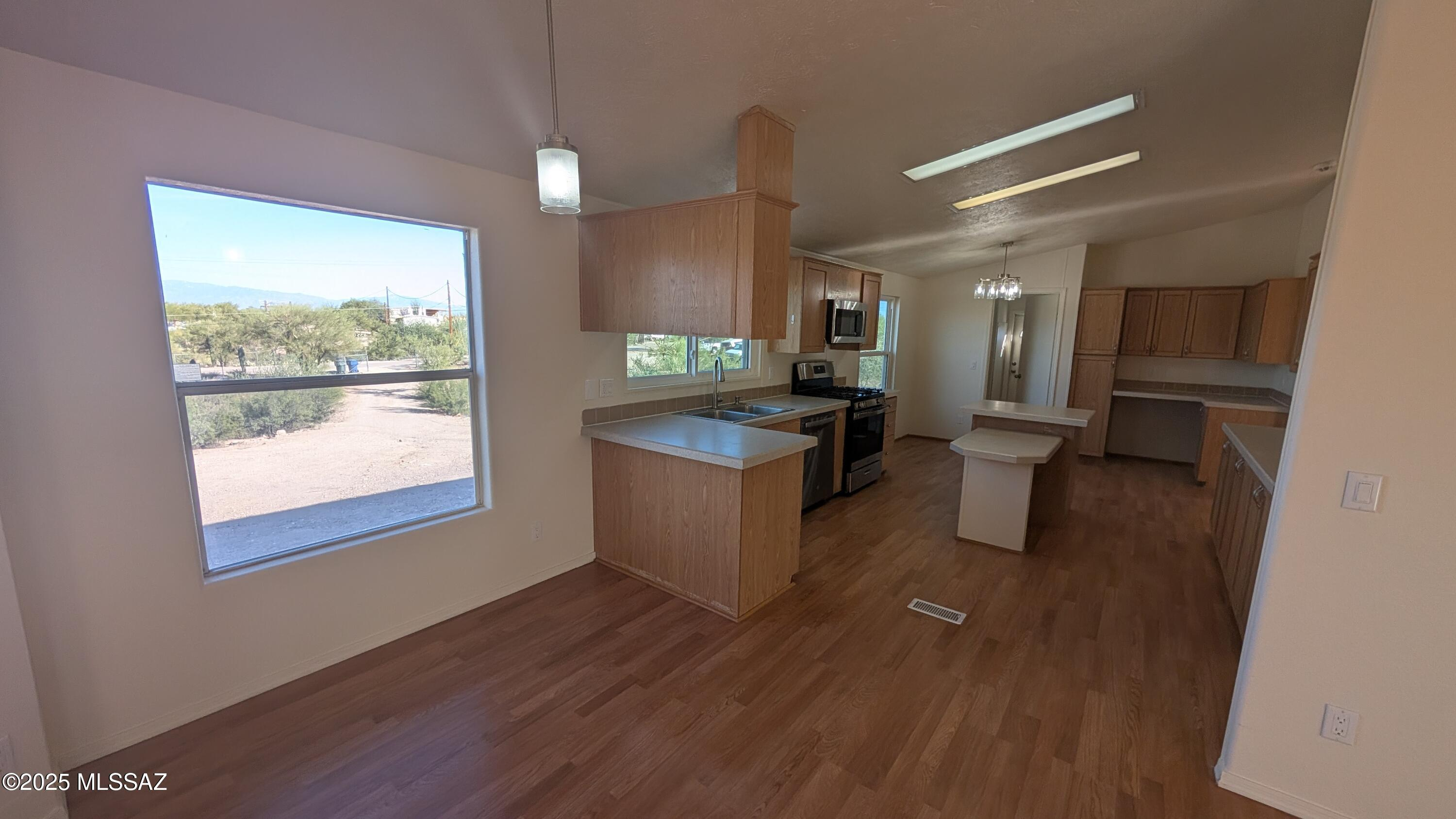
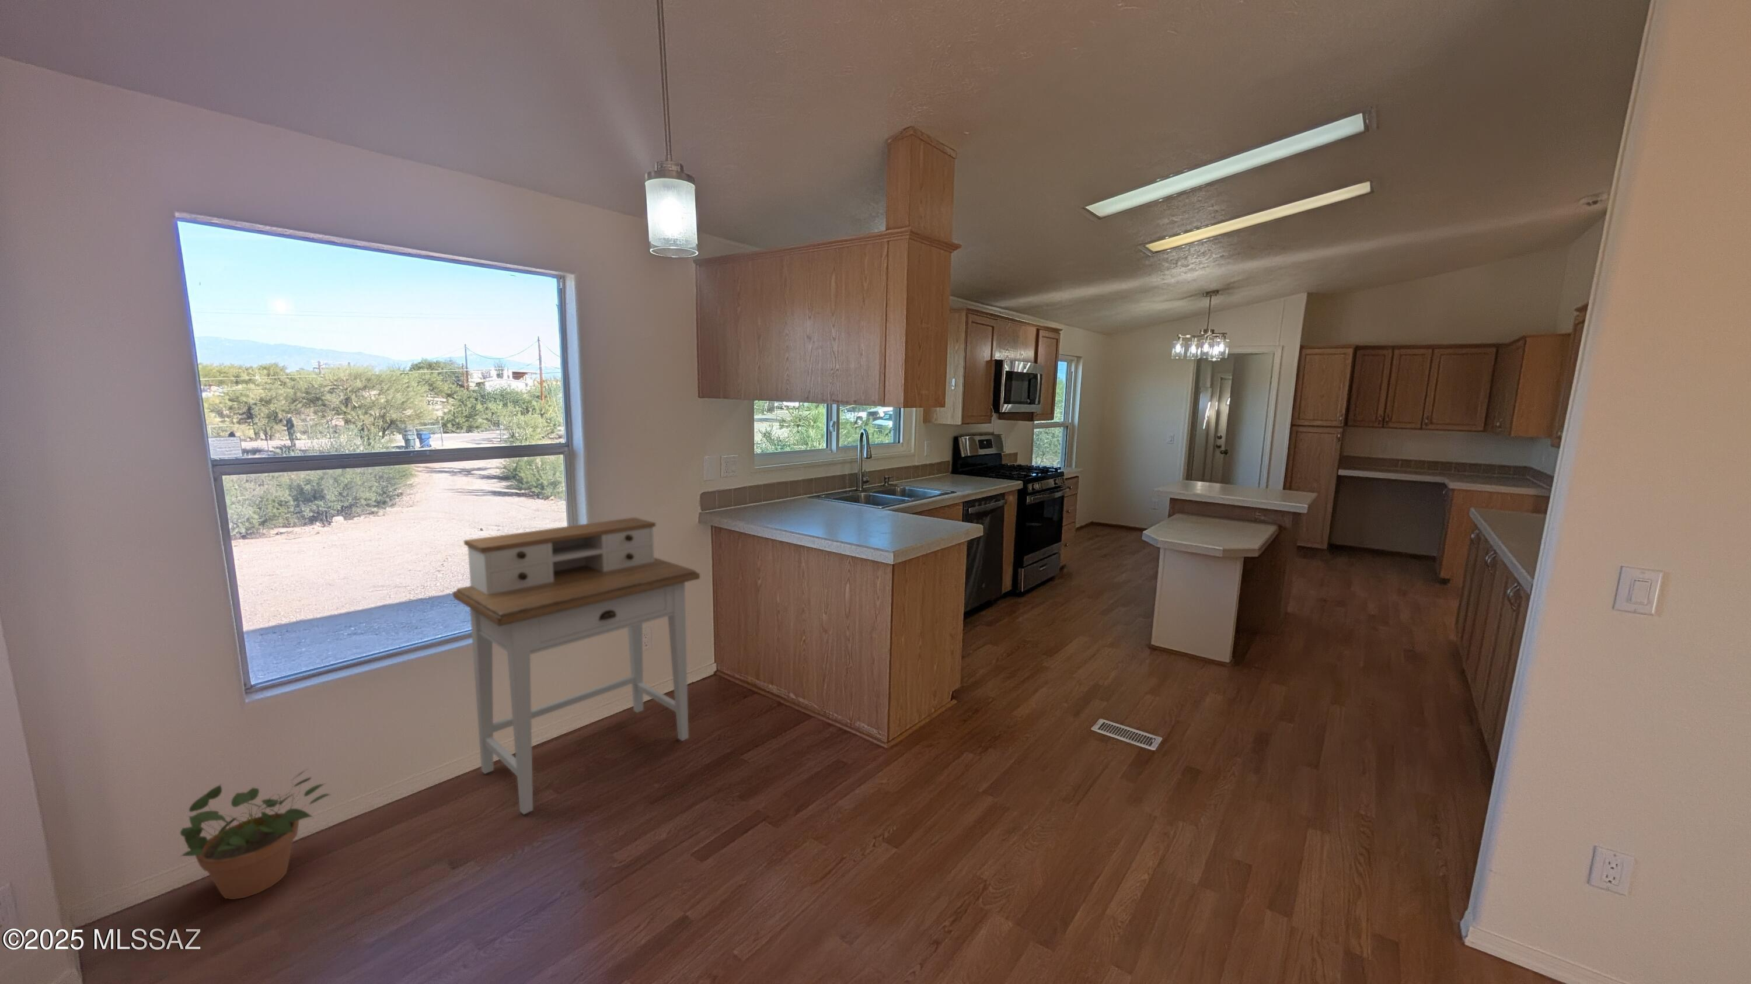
+ potted plant [179,768,333,900]
+ desk [452,517,700,815]
